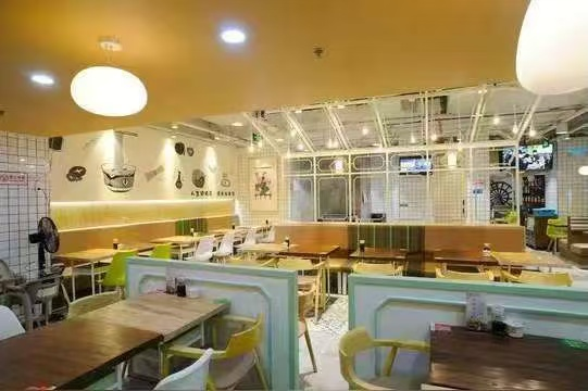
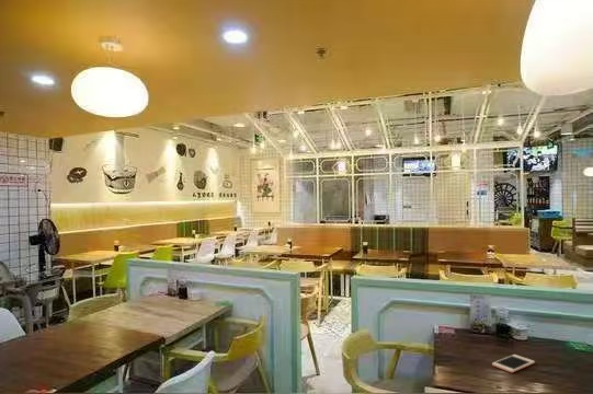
+ cell phone [491,354,536,373]
